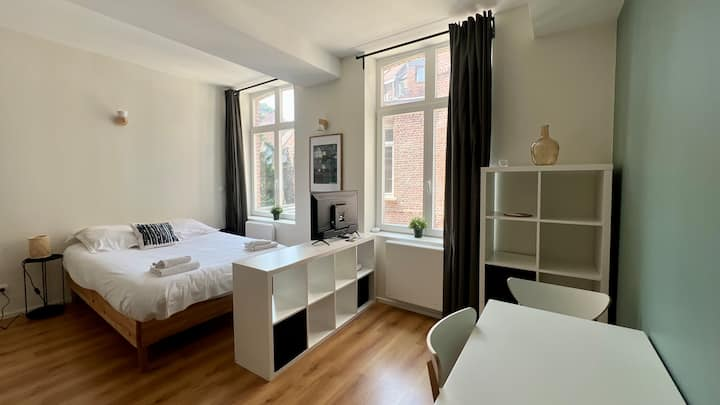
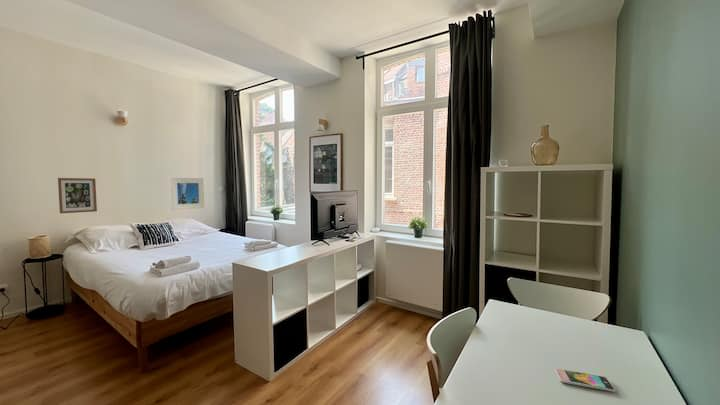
+ smartphone [554,368,617,393]
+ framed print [170,177,205,211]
+ wall art [57,177,98,214]
